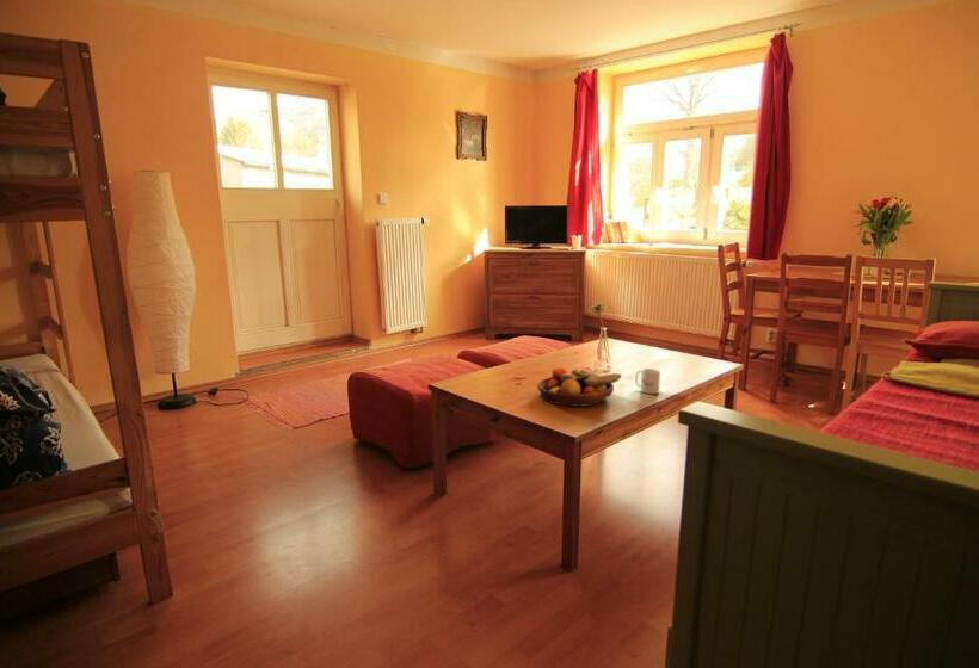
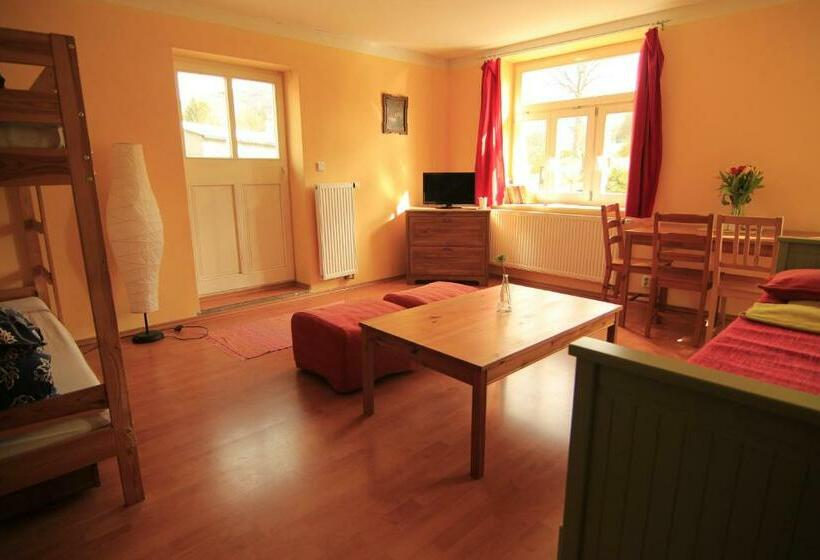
- fruit bowl [536,366,622,408]
- mug [634,367,661,395]
